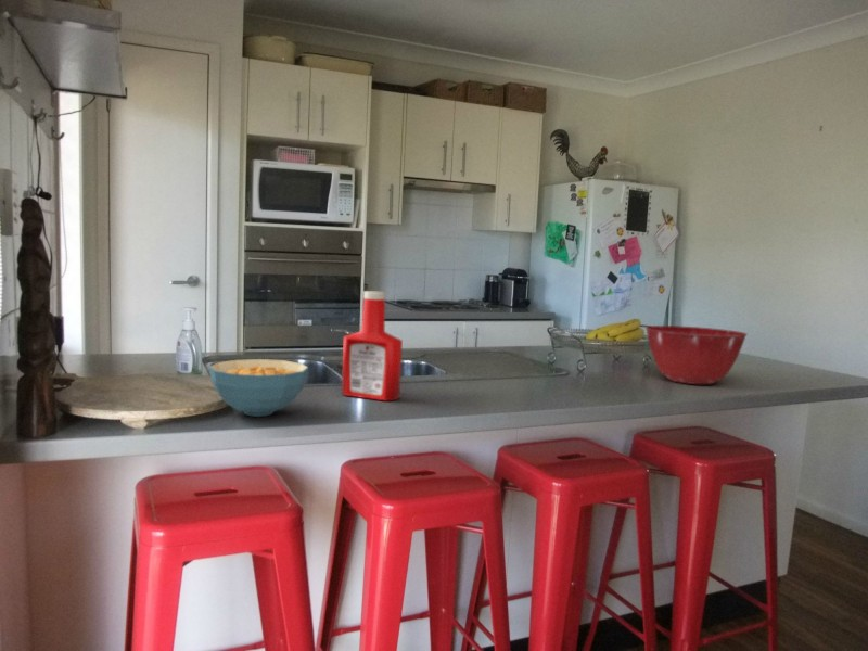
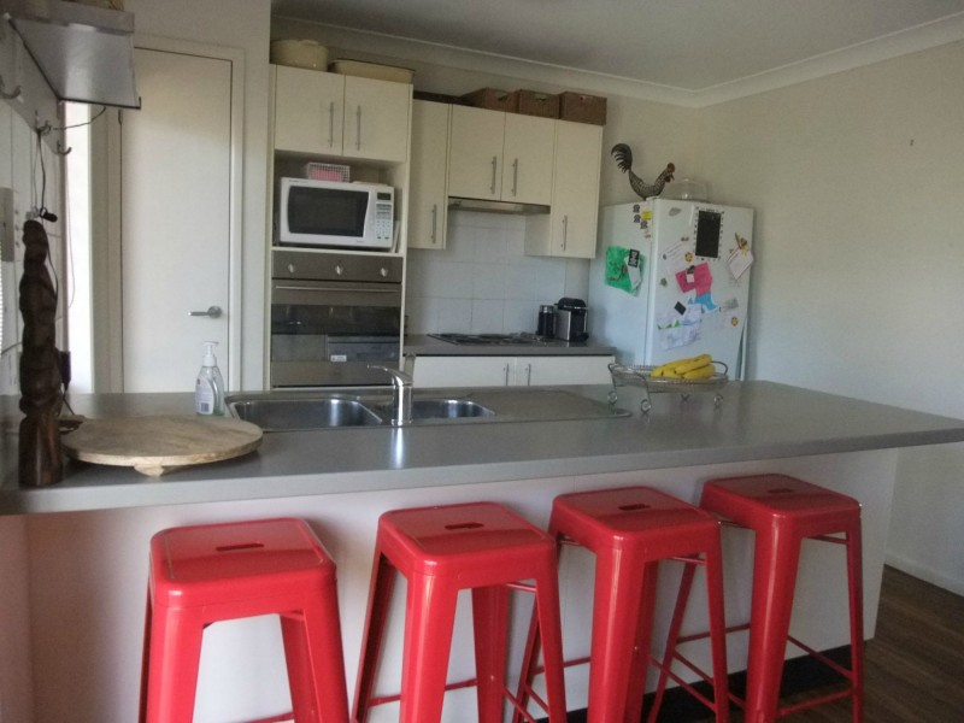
- mixing bowl [644,324,749,385]
- cereal bowl [208,358,309,418]
- soap bottle [341,290,404,401]
